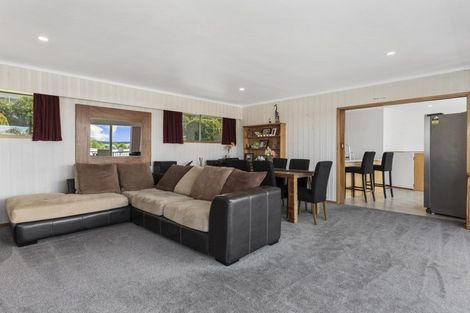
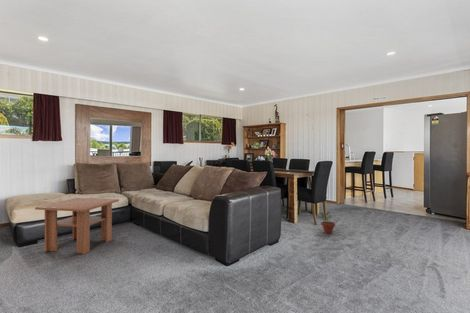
+ potted plant [319,211,337,234]
+ coffee table [34,197,120,255]
